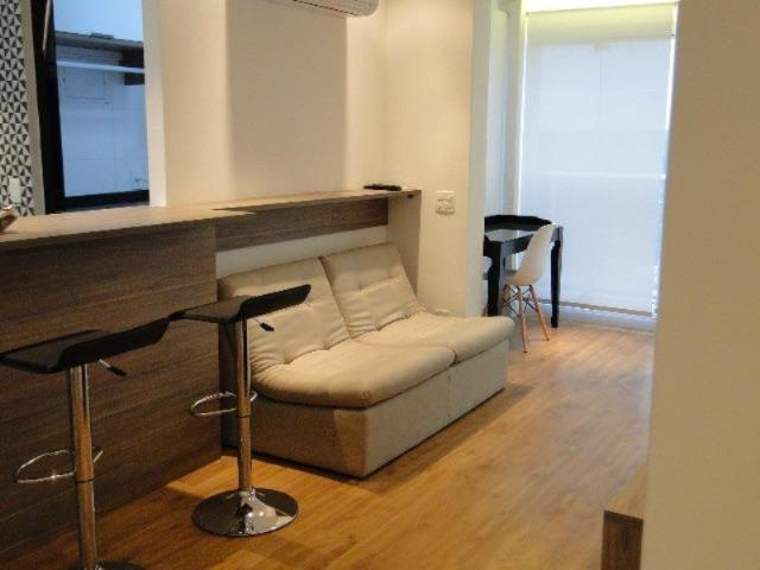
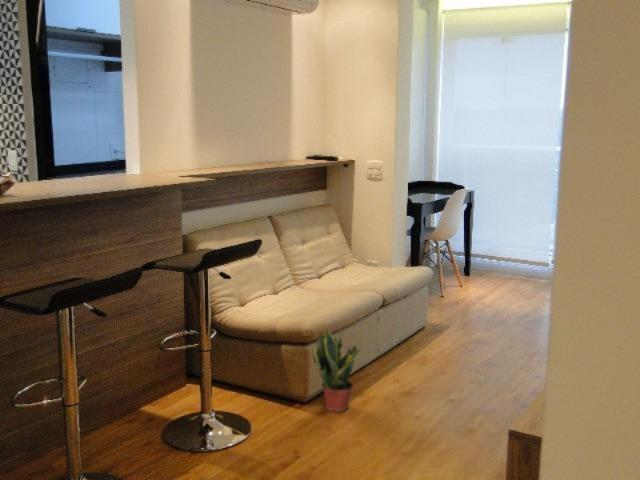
+ potted plant [311,328,362,413]
